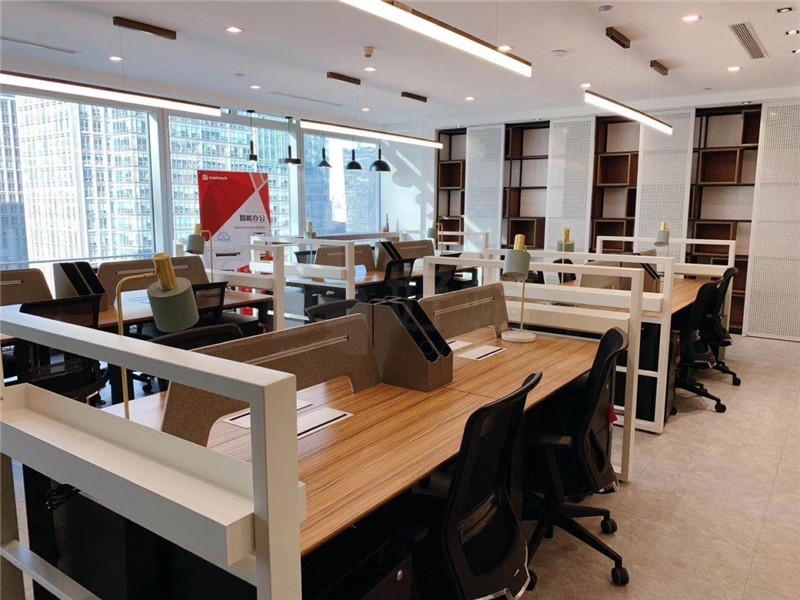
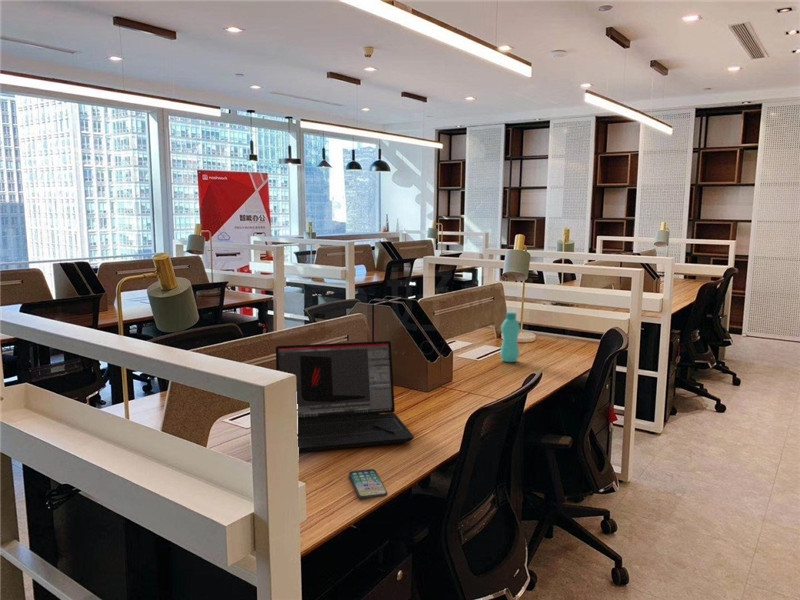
+ smartphone [348,468,389,500]
+ bottle [499,311,521,363]
+ laptop [275,340,415,453]
